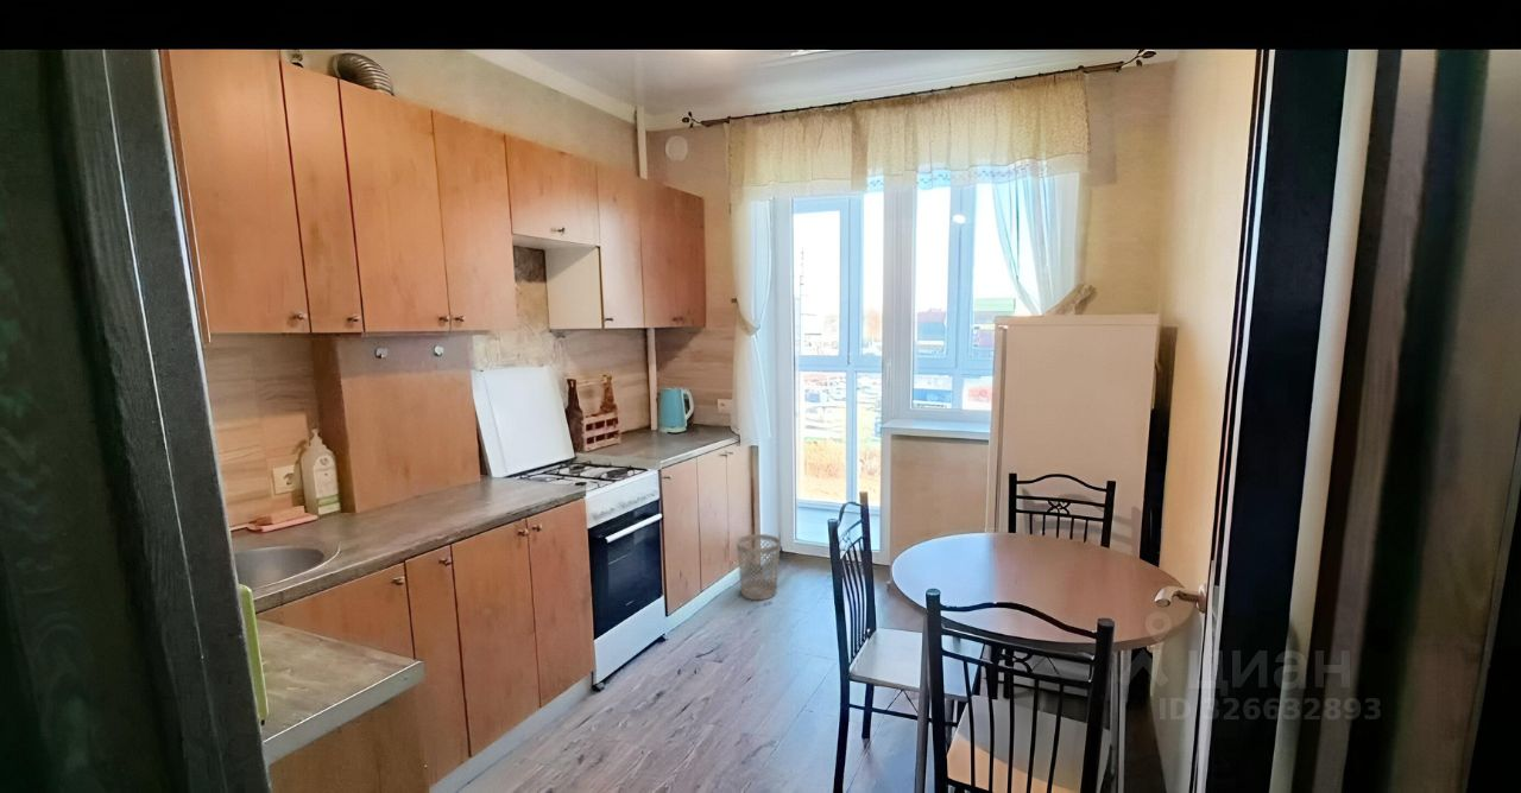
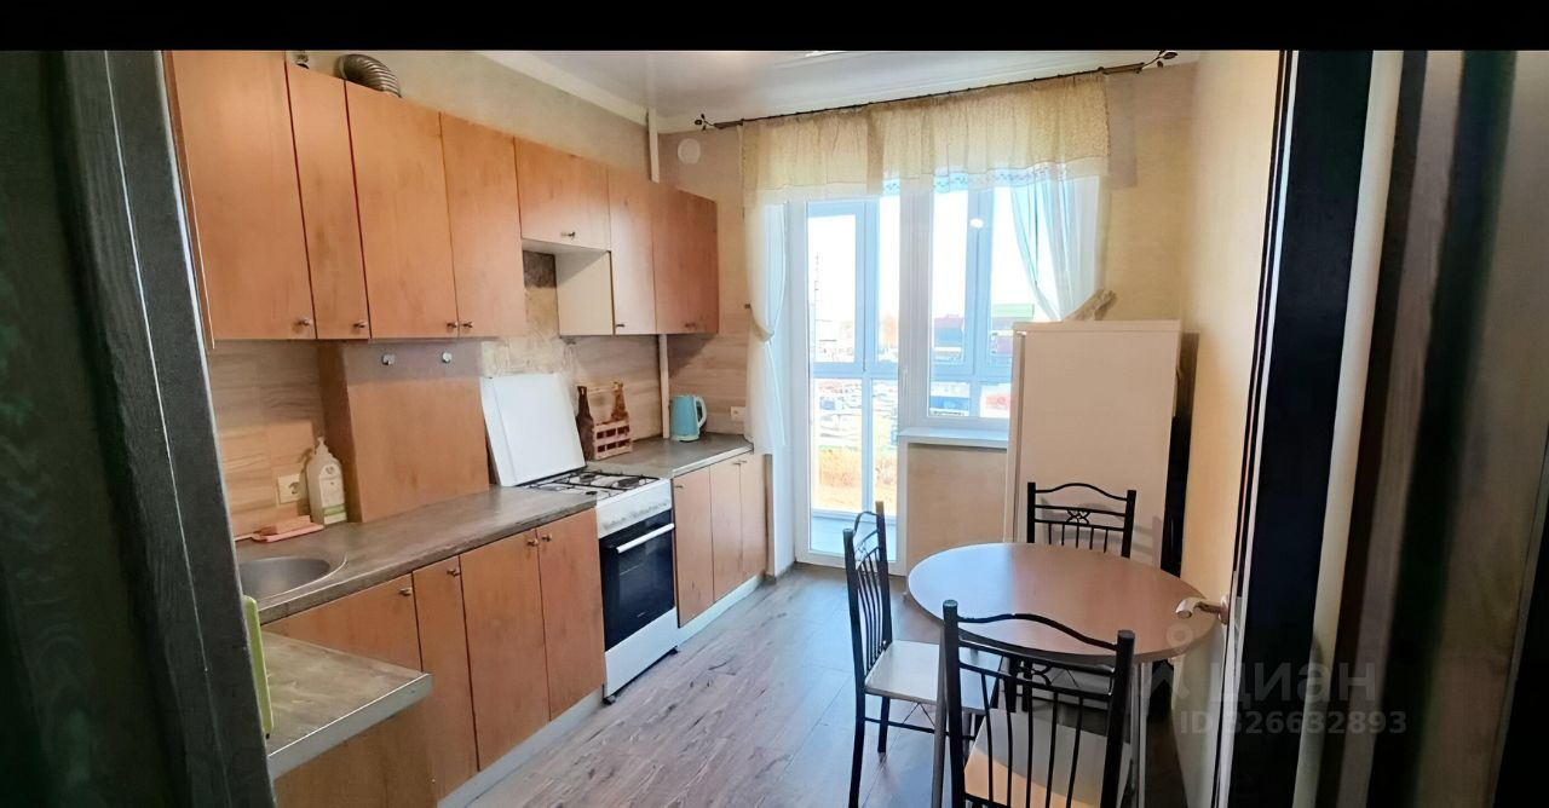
- wastebasket [736,533,781,601]
